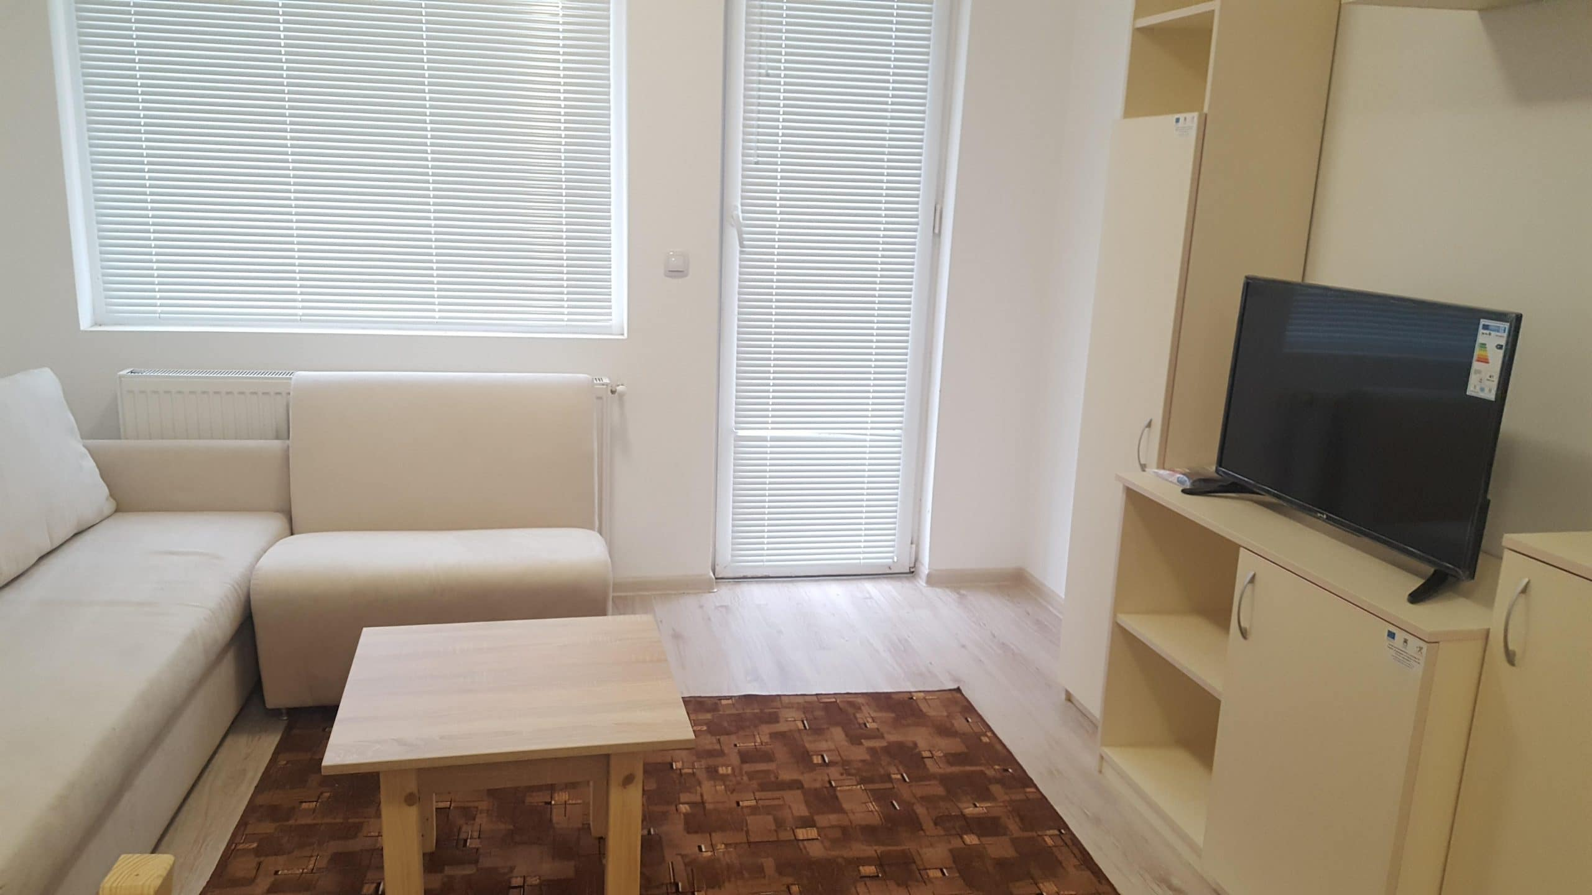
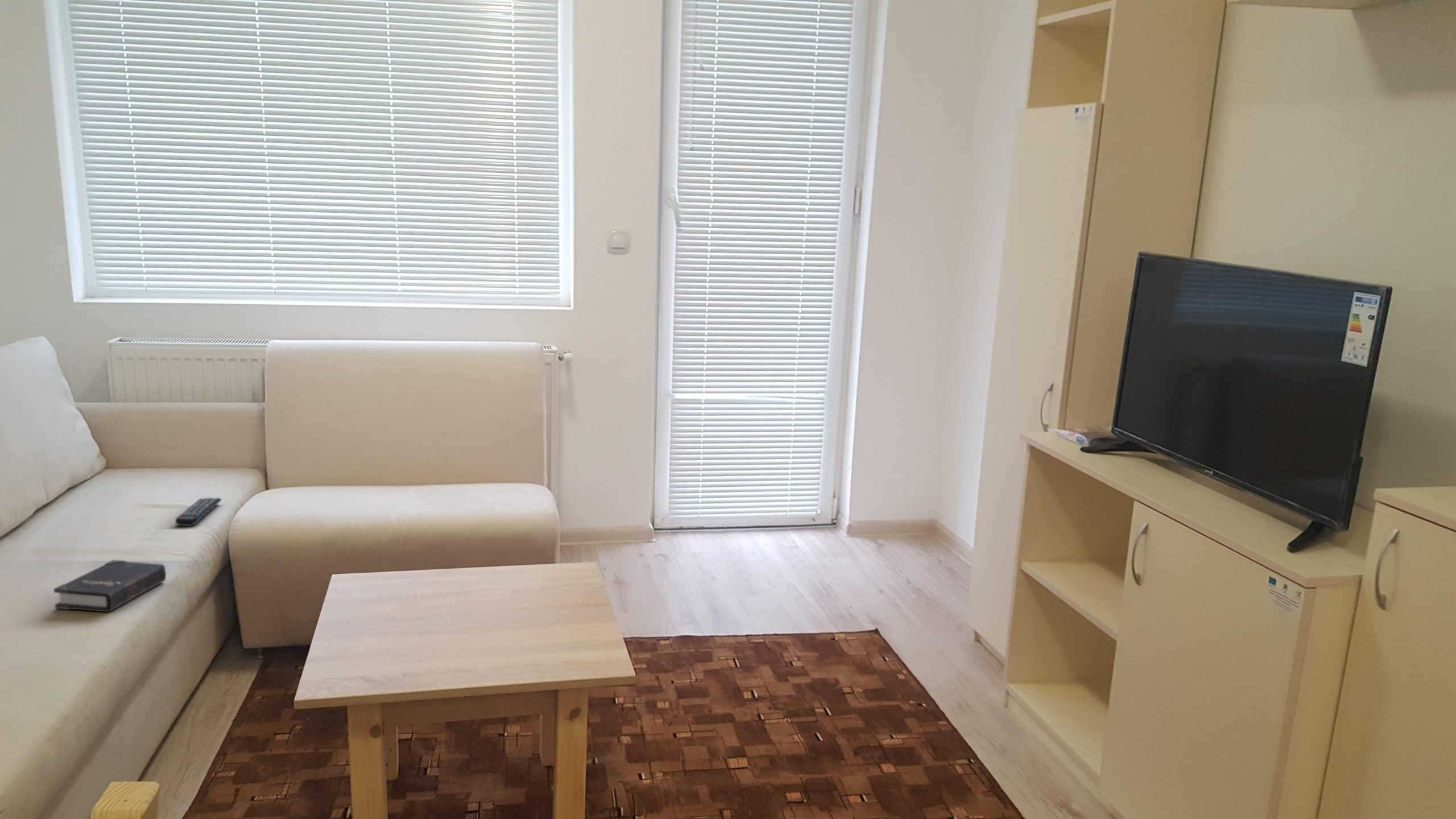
+ remote control [175,498,222,527]
+ hardback book [53,559,167,613]
